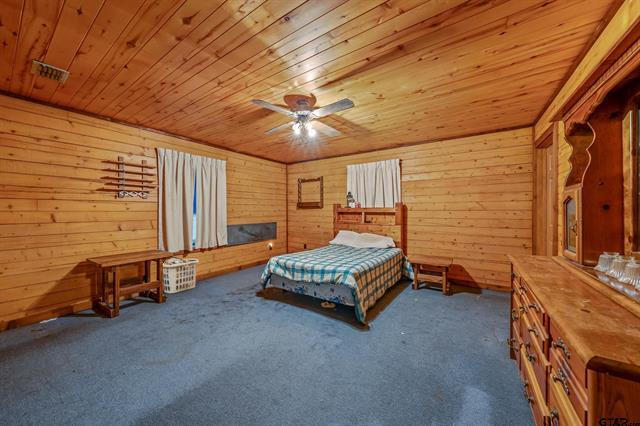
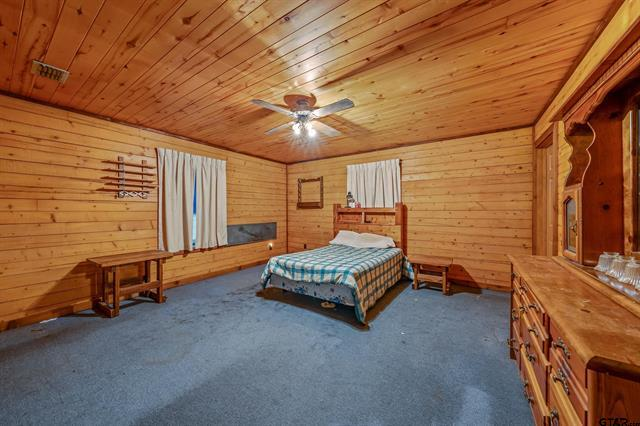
- clothes hamper [162,256,200,295]
